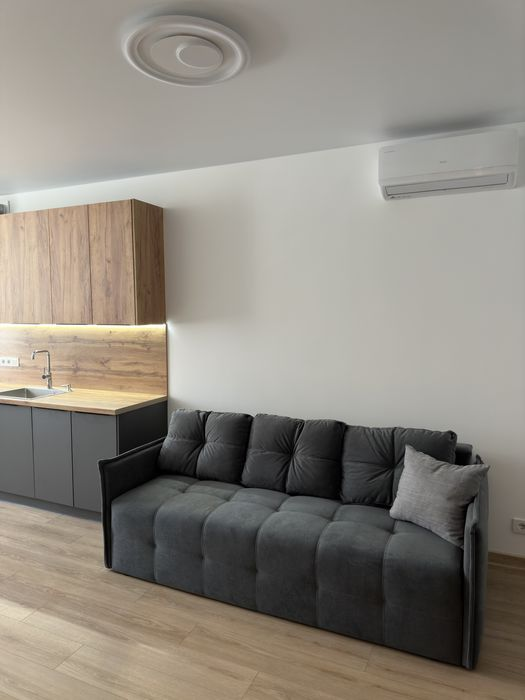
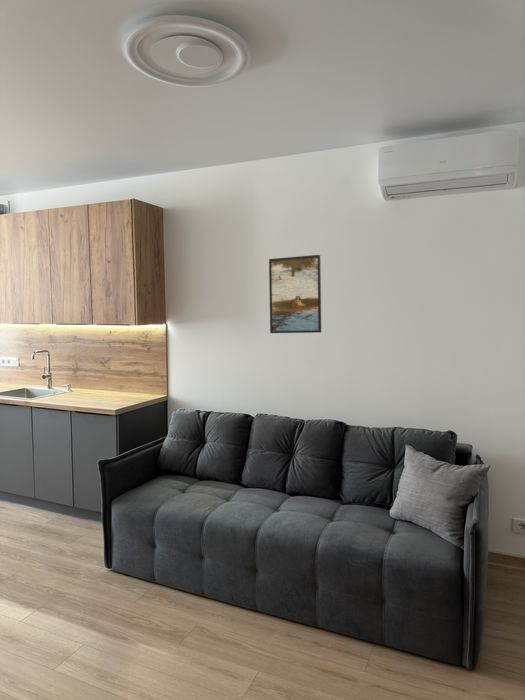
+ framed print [268,254,322,334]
